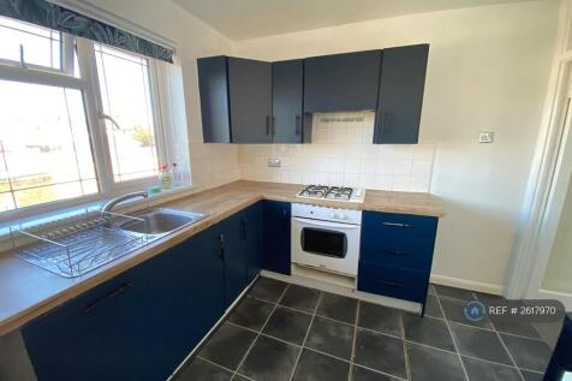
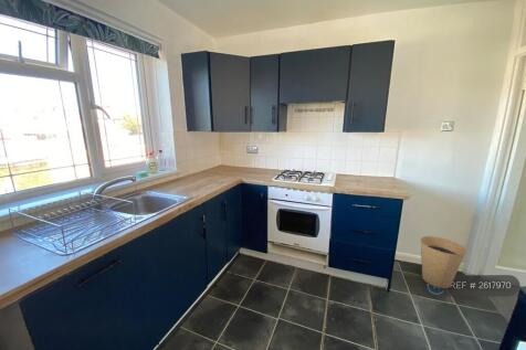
+ trash can [420,235,467,289]
